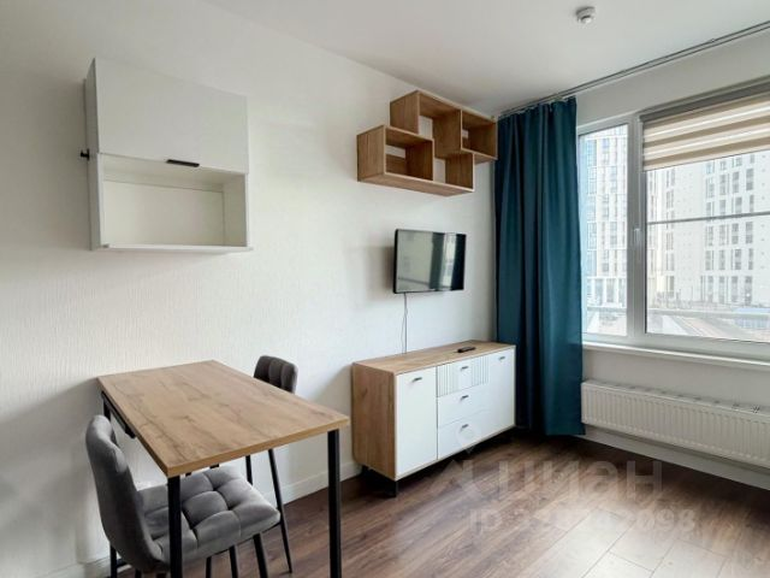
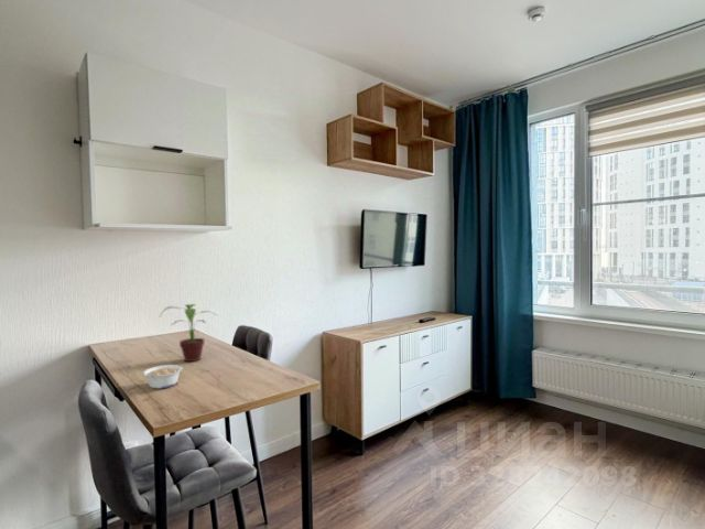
+ potted plant [158,303,218,363]
+ legume [141,364,184,389]
